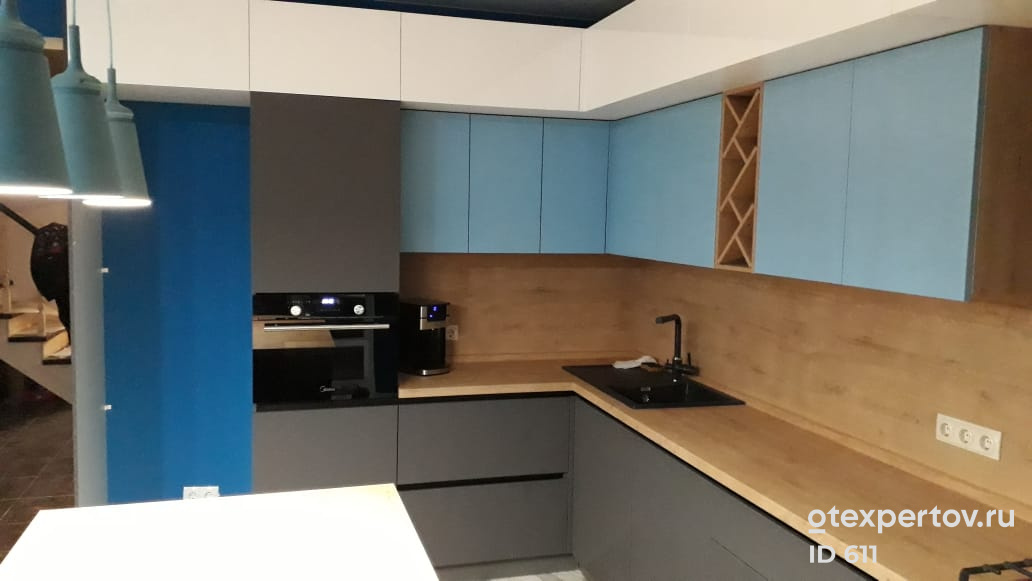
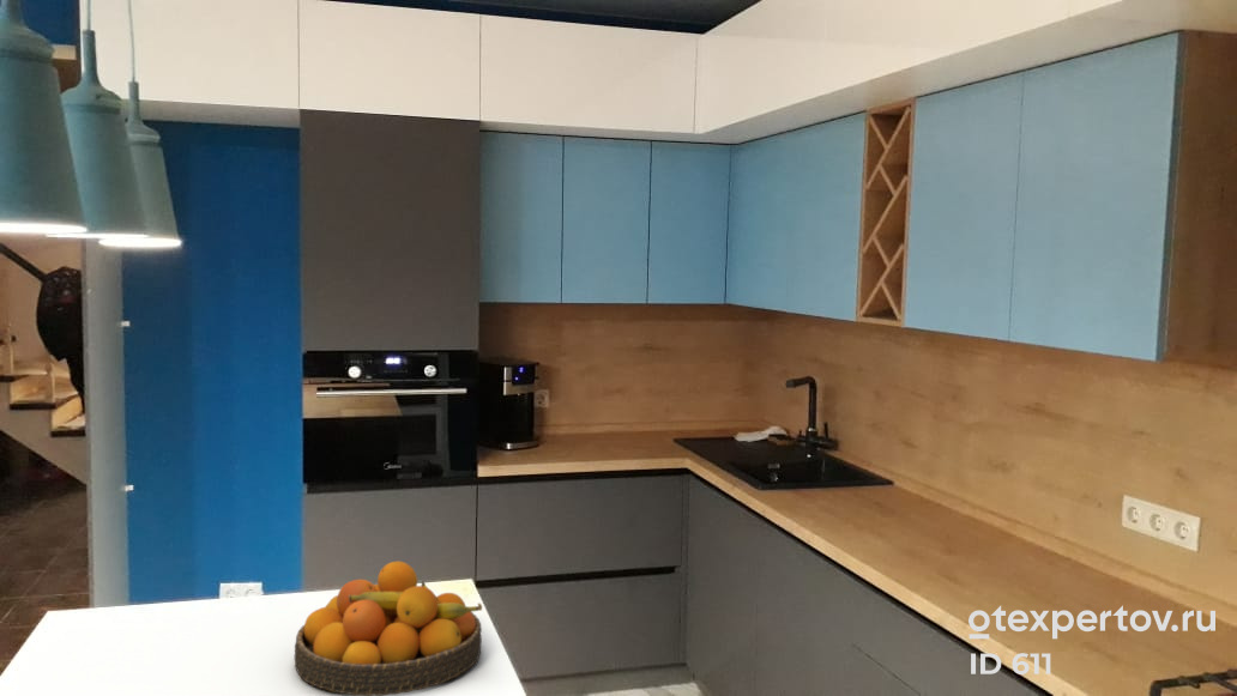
+ fruit bowl [294,561,483,696]
